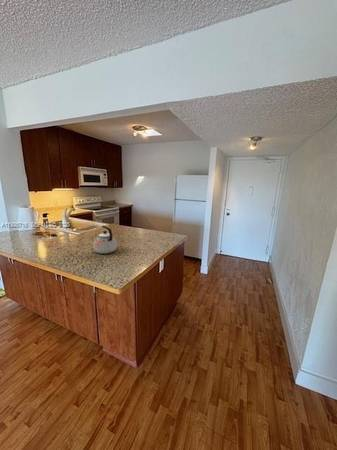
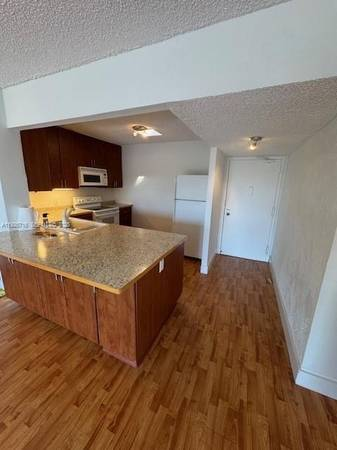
- kettle [93,225,118,254]
